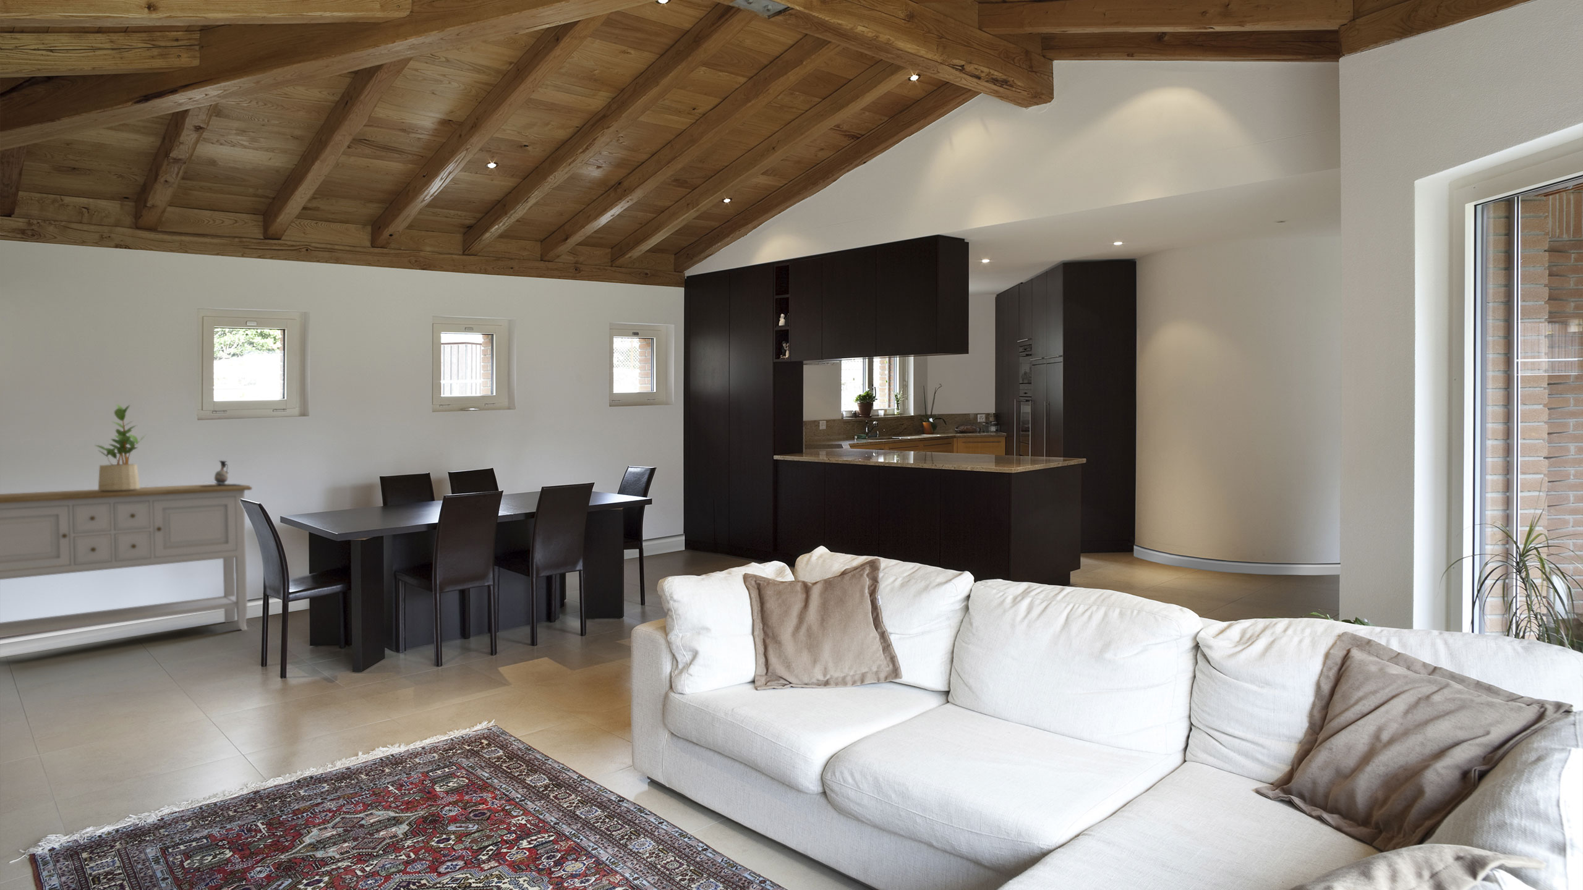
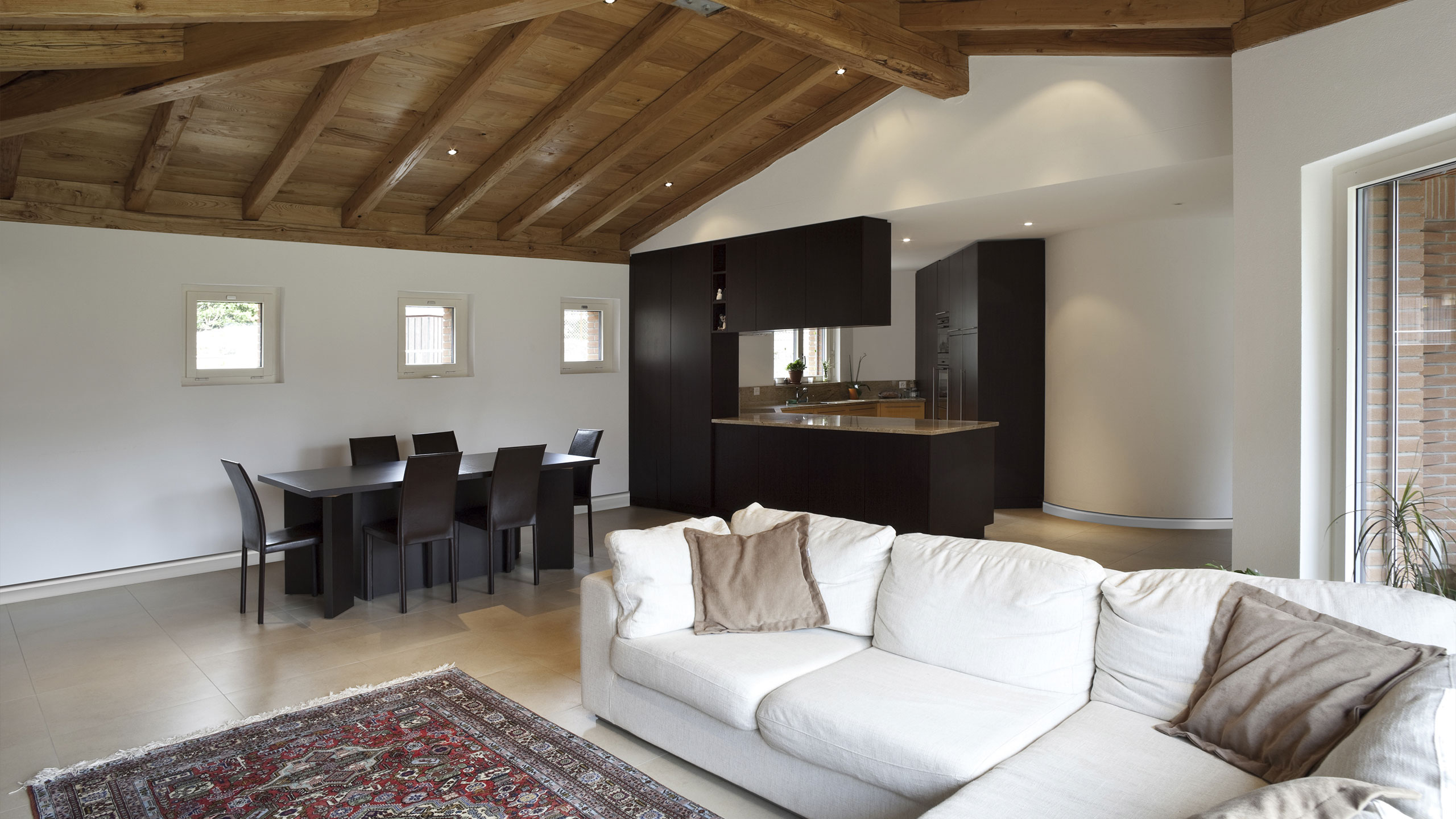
- potted plant [94,403,147,491]
- sideboard [0,482,253,639]
- decorative vase [200,460,245,485]
